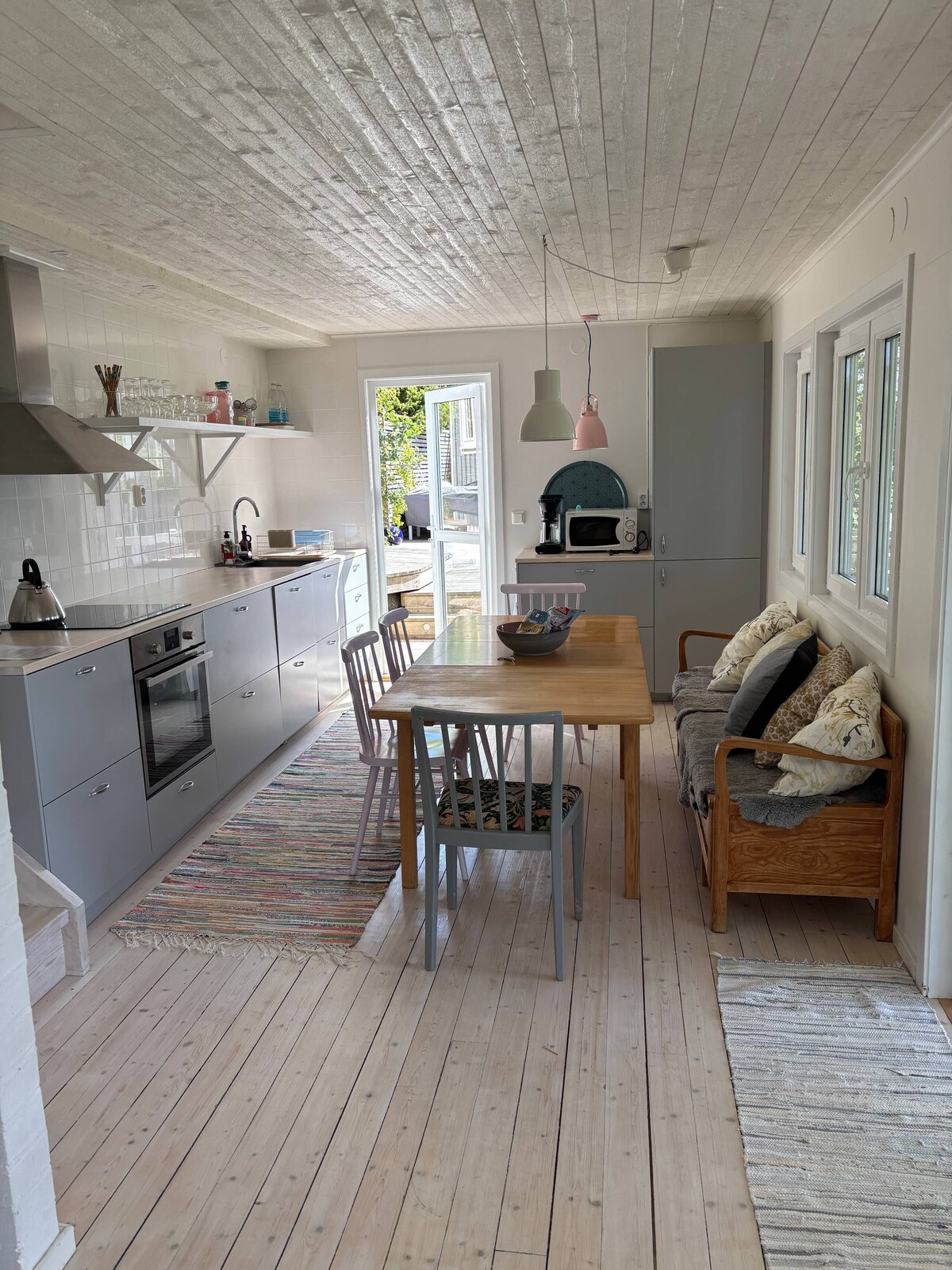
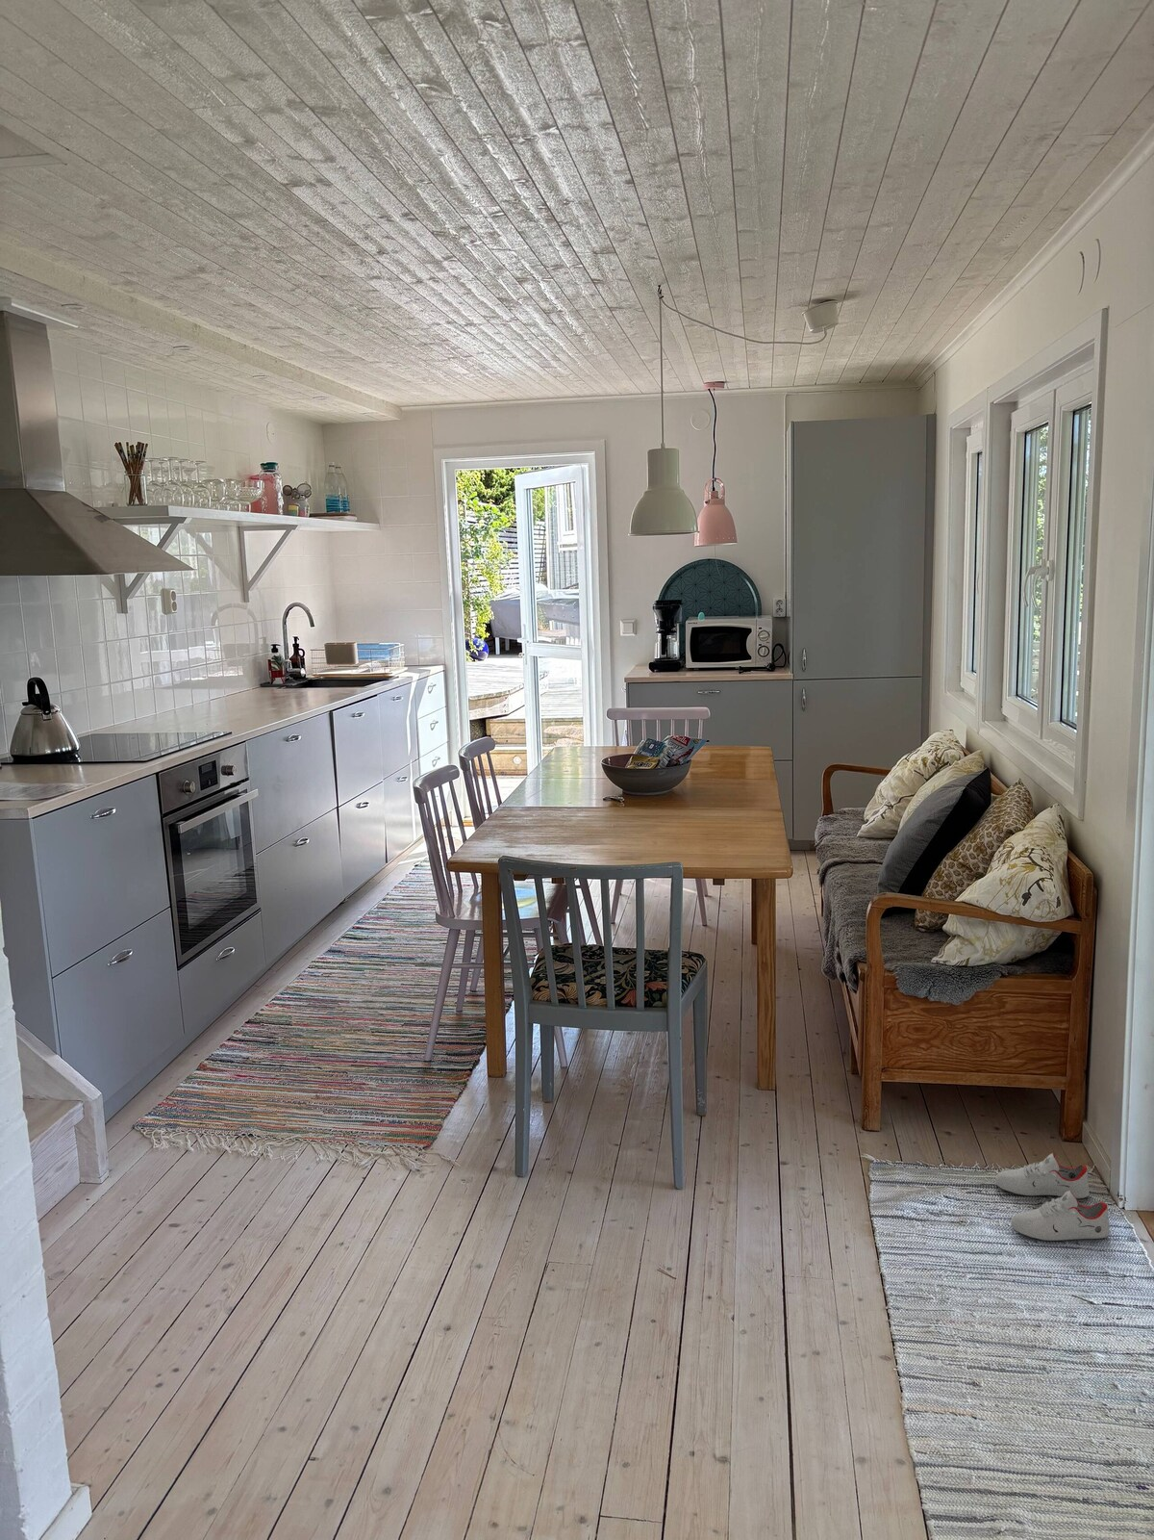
+ shoe [994,1152,1110,1242]
